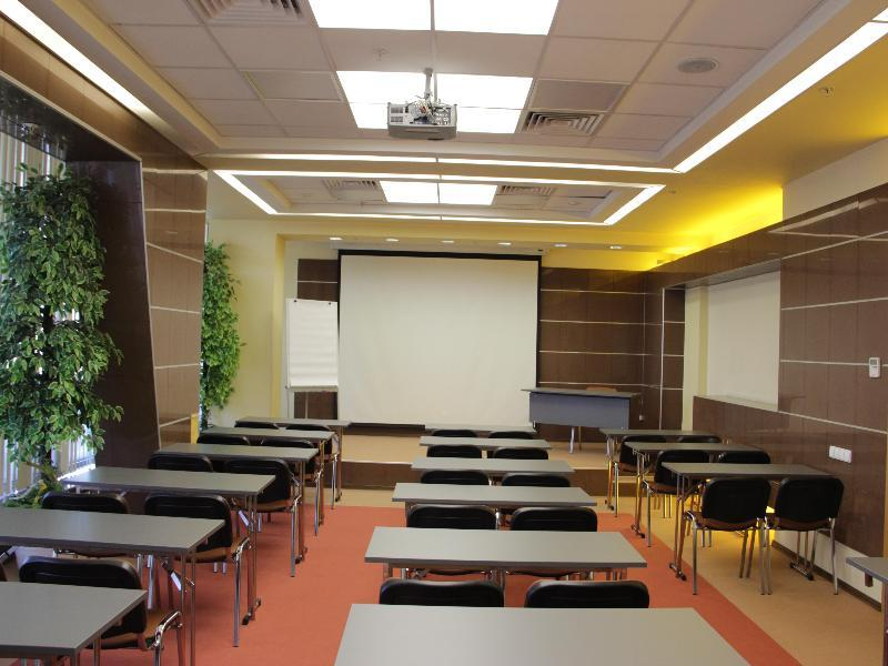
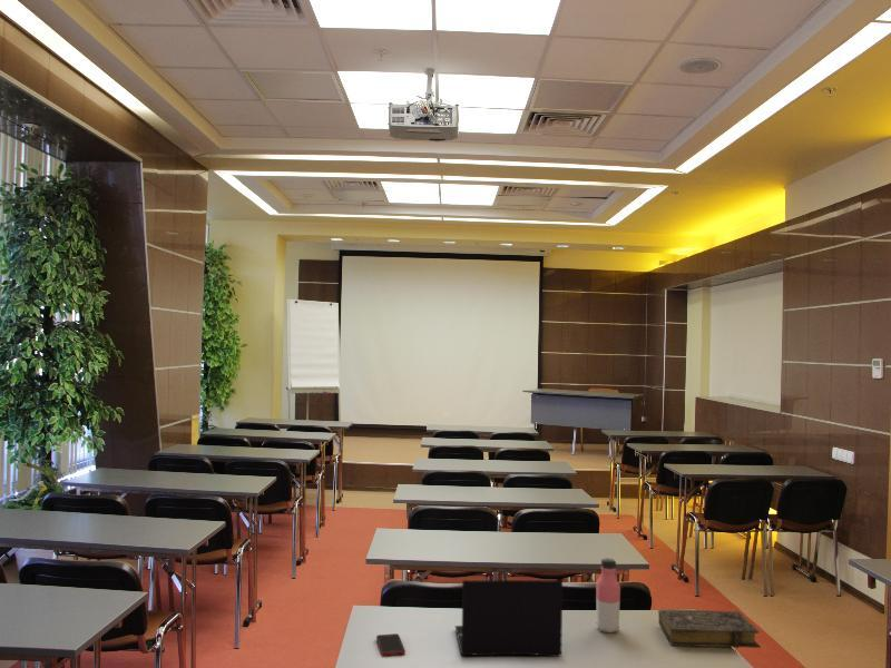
+ book [657,608,762,649]
+ cell phone [375,632,407,657]
+ water bottle [595,557,621,635]
+ laptop [454,579,564,658]
